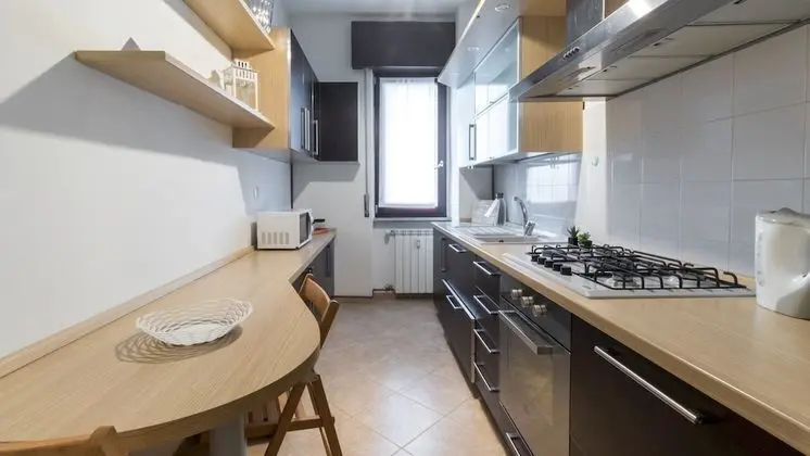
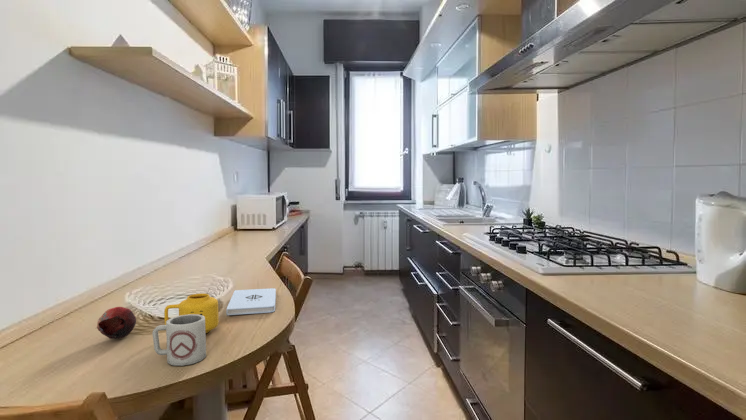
+ mug [163,293,220,334]
+ pomegranate [96,306,137,340]
+ notepad [225,287,277,316]
+ cup [152,314,207,367]
